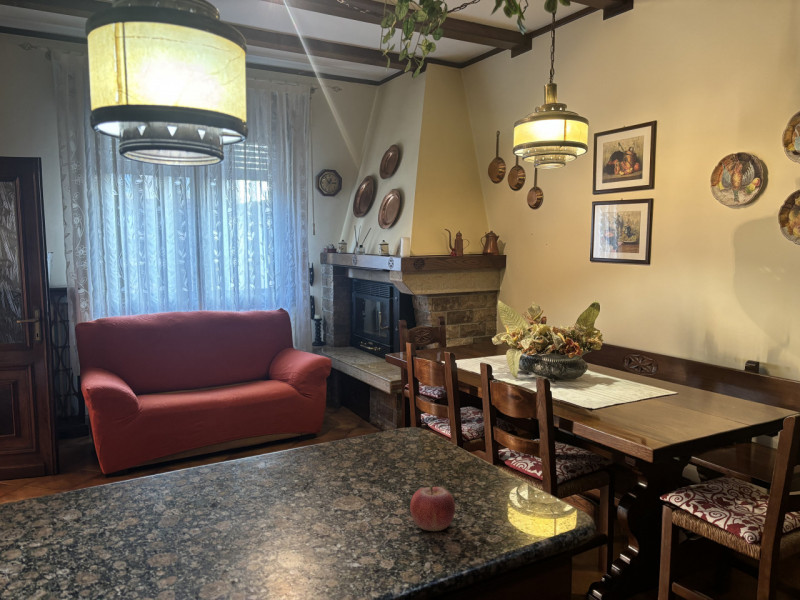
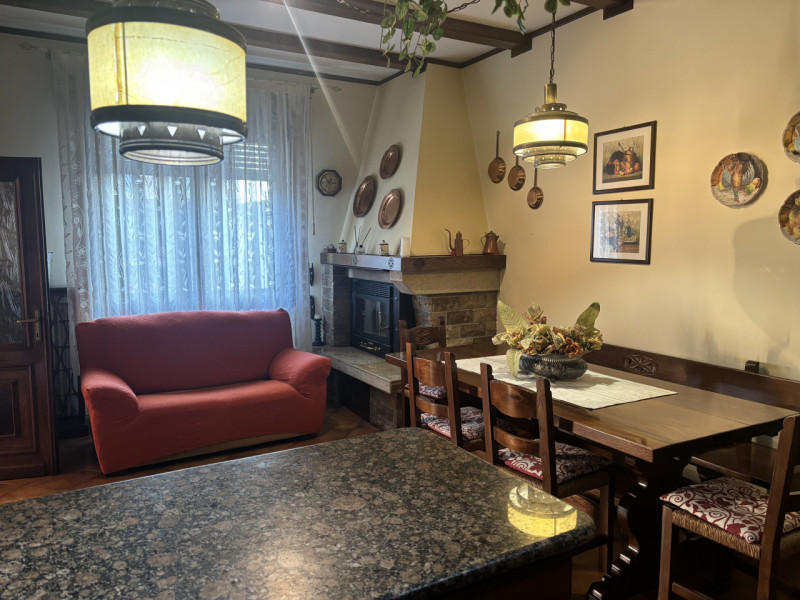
- fruit [409,484,456,532]
